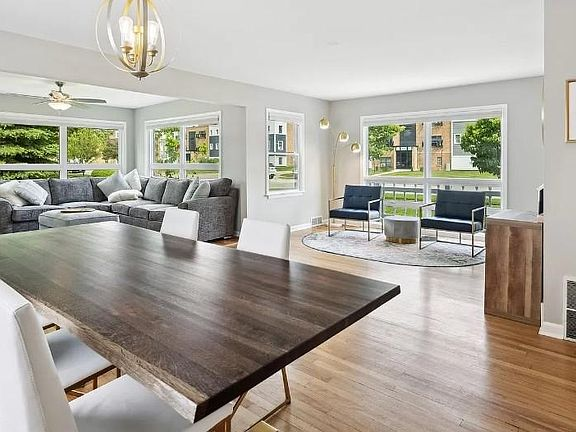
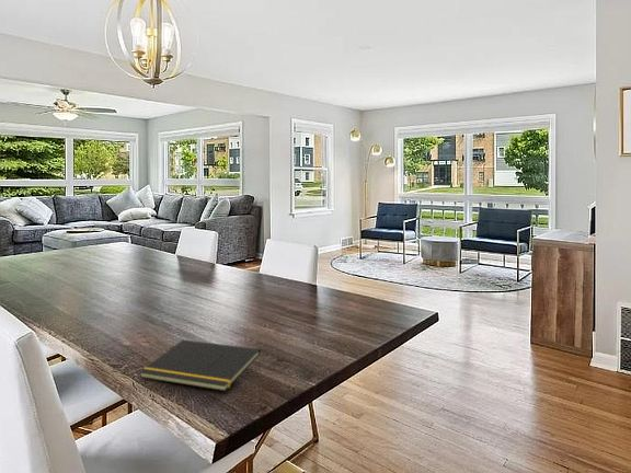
+ notepad [138,338,262,392]
